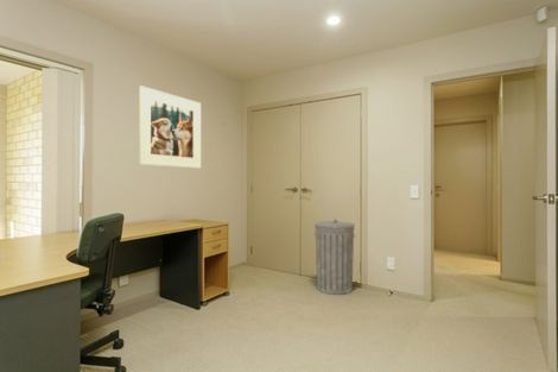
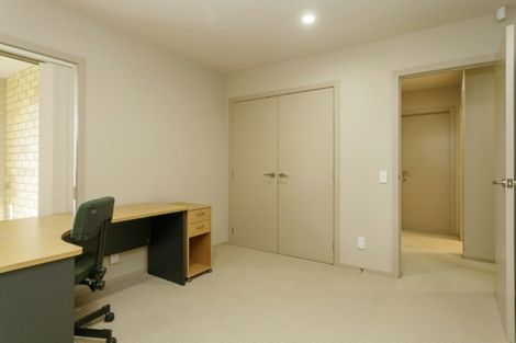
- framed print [138,84,202,170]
- trash can [313,219,356,296]
